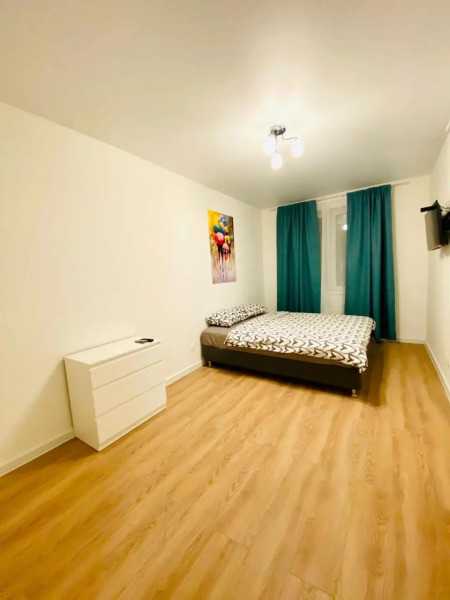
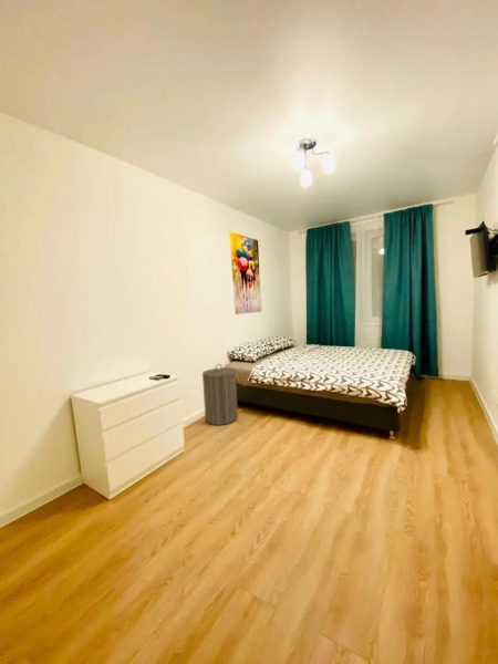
+ laundry hamper [201,363,239,426]
